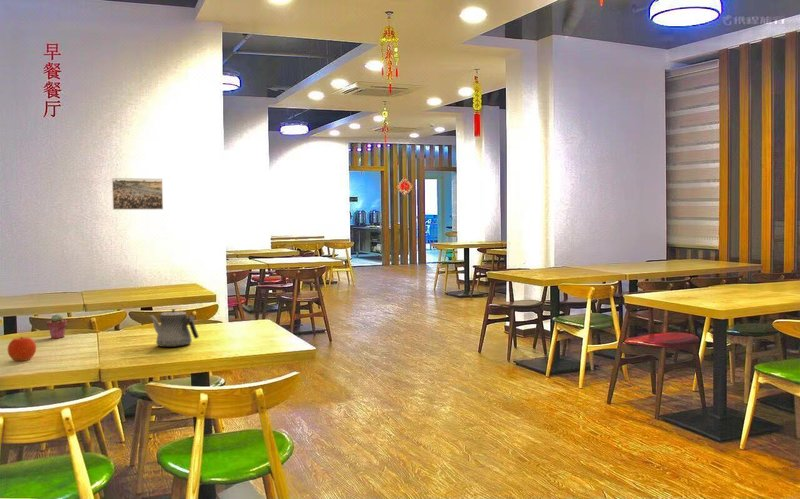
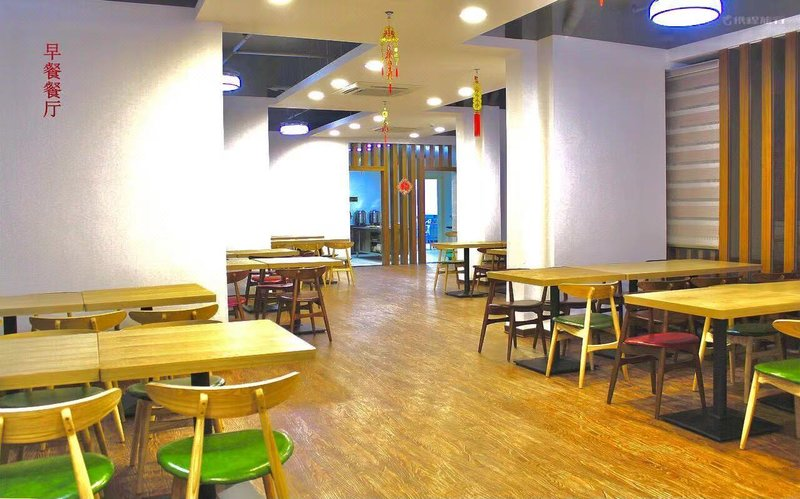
- potted succulent [46,313,68,340]
- teapot [148,308,200,348]
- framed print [111,177,164,211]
- fruit [7,336,37,362]
